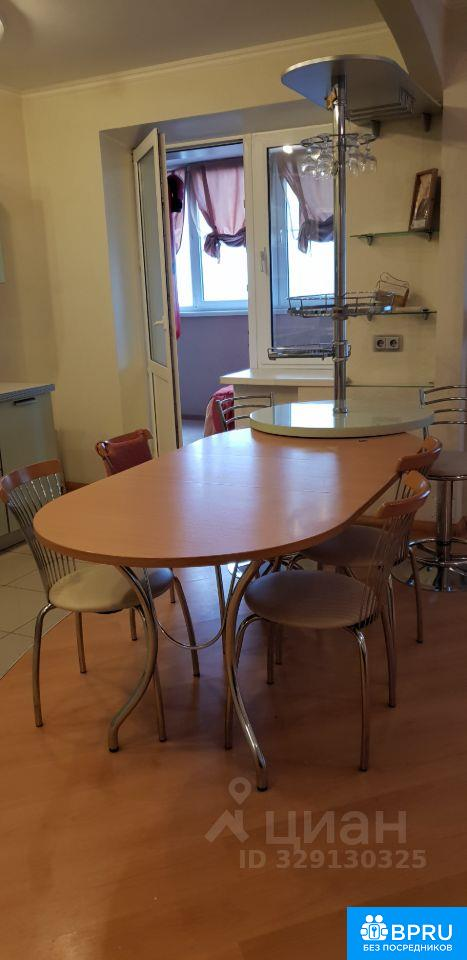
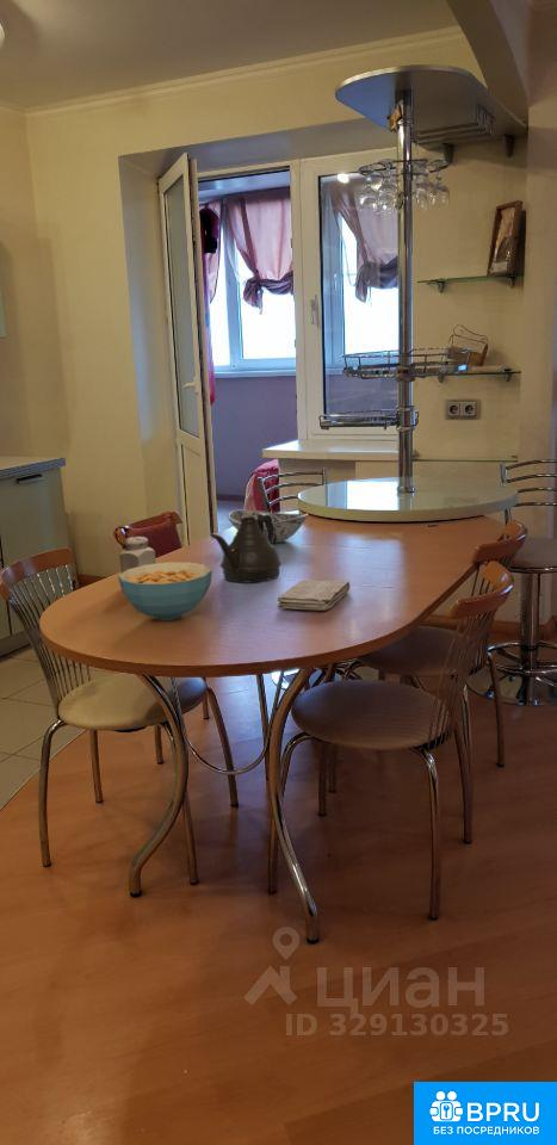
+ washcloth [276,578,351,612]
+ cereal bowl [117,561,213,621]
+ salt shaker [118,536,157,574]
+ decorative bowl [227,508,310,545]
+ teapot [209,514,283,584]
